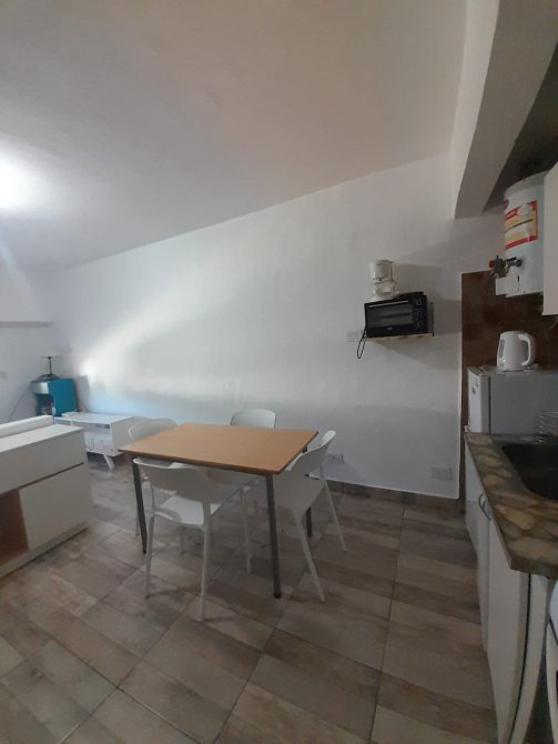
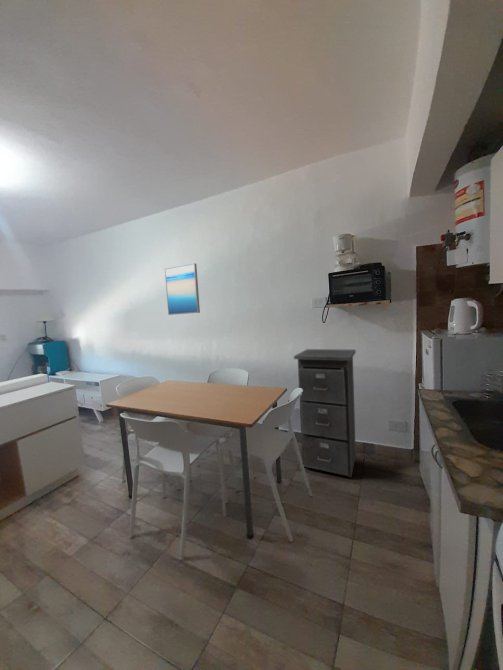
+ filing cabinet [293,348,357,478]
+ wall art [164,262,201,316]
